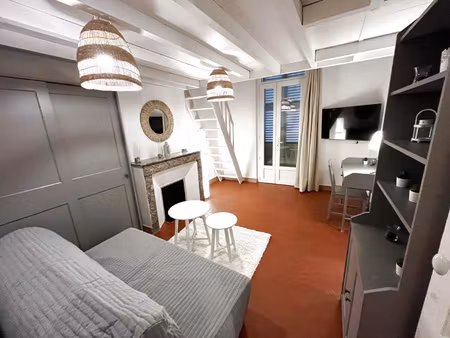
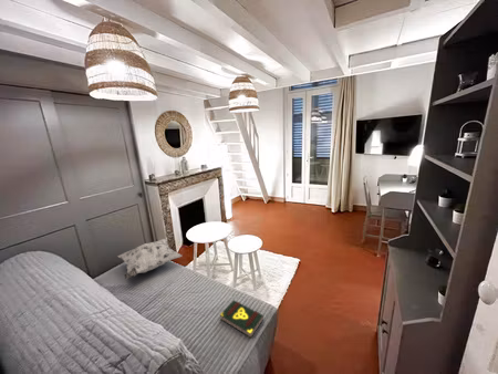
+ book [219,299,264,339]
+ decorative pillow [116,238,183,280]
